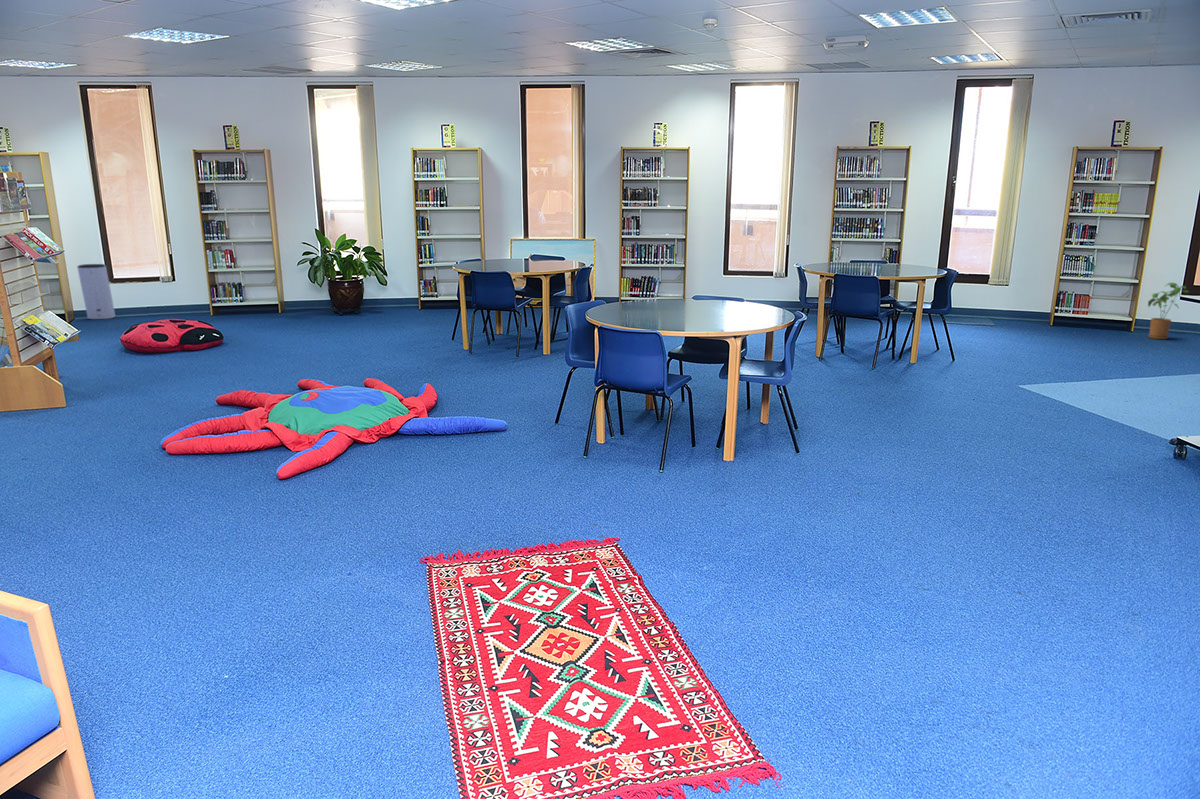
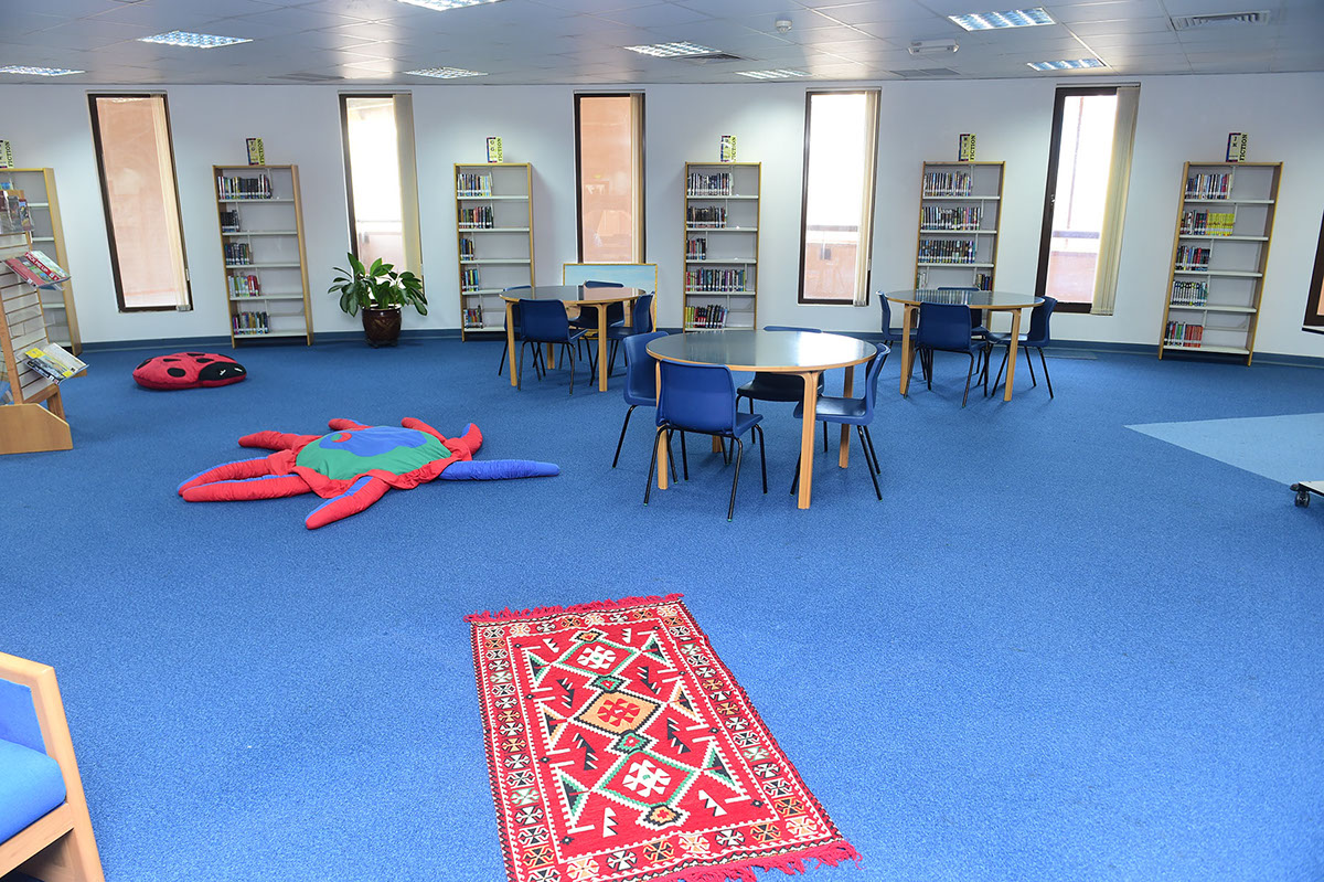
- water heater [76,263,116,320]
- house plant [1147,282,1189,340]
